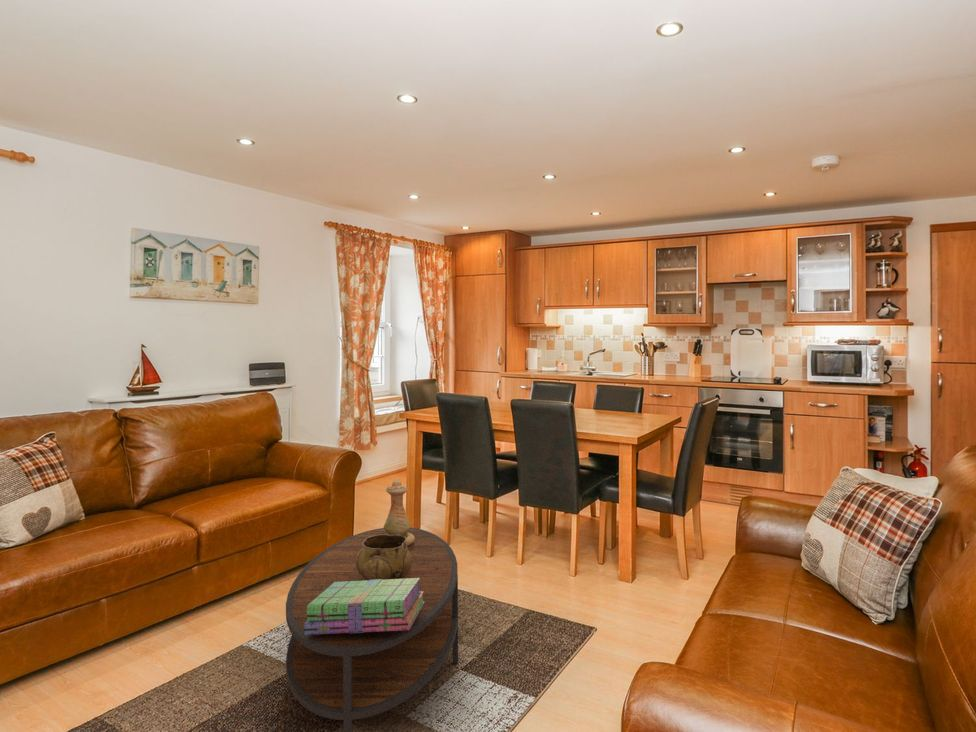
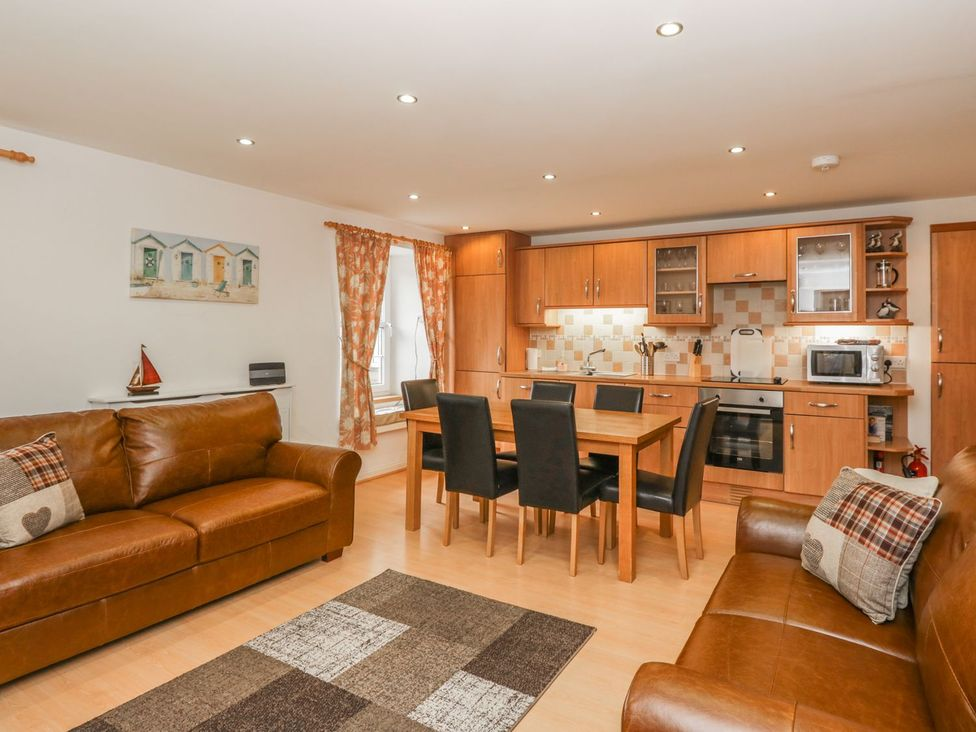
- vase [383,478,415,546]
- decorative bowl [356,534,412,580]
- stack of books [304,578,425,635]
- coffee table [285,526,459,732]
